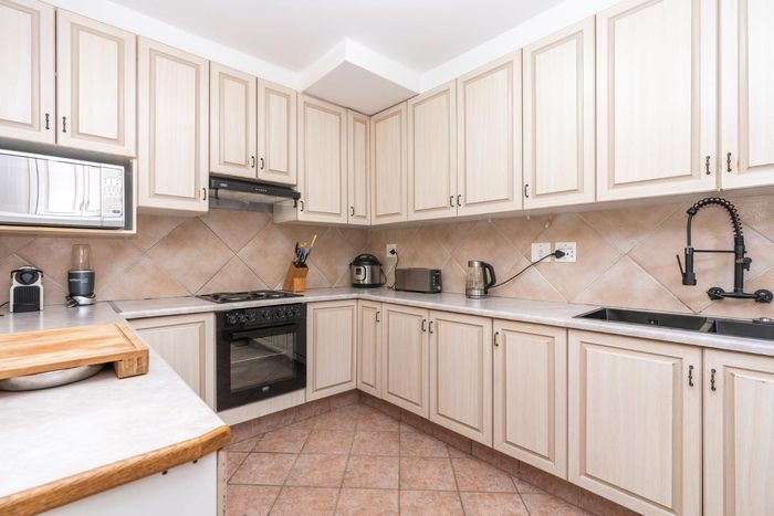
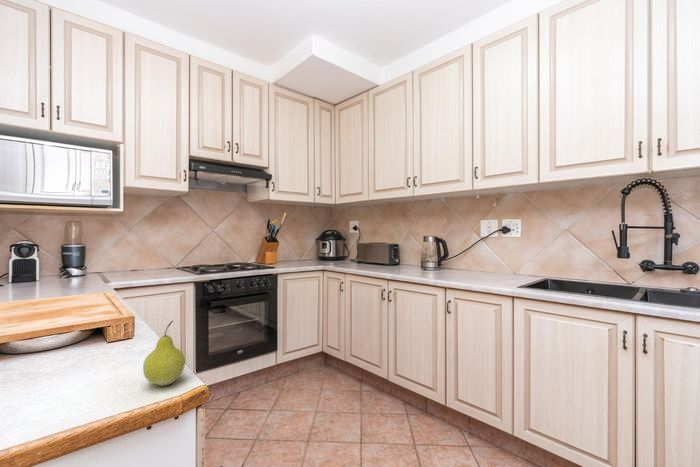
+ fruit [142,319,186,387]
